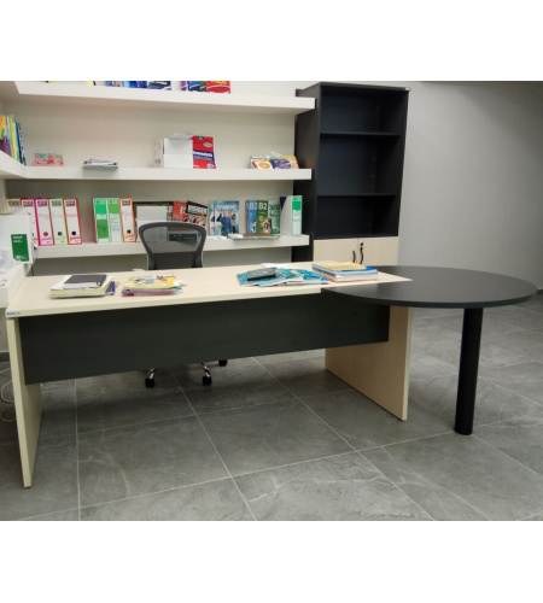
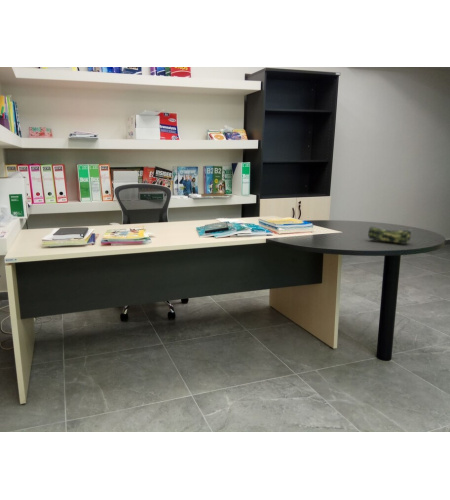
+ pencil case [367,226,413,244]
